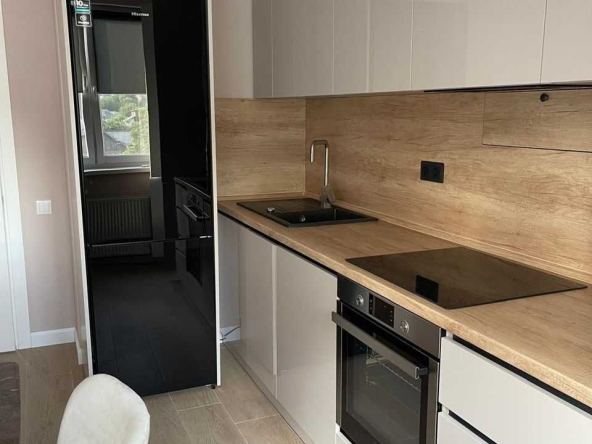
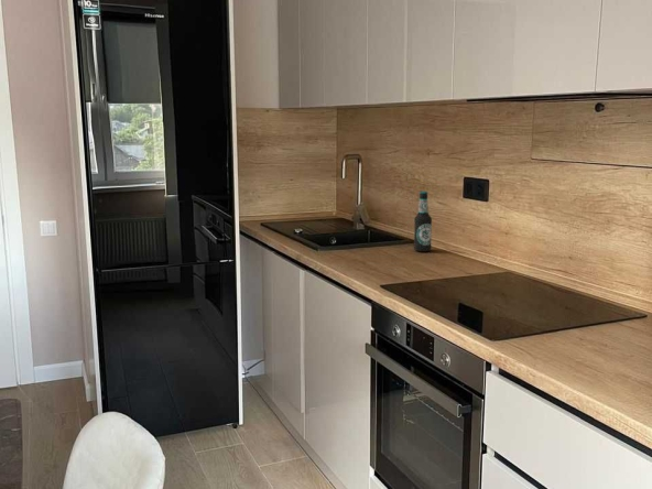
+ bottle [413,191,433,253]
